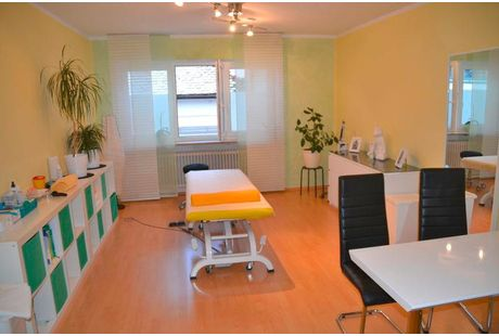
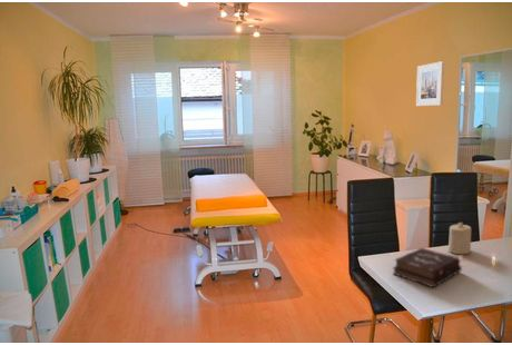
+ hardback book [391,247,463,288]
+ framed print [415,60,445,107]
+ candle [447,221,472,255]
